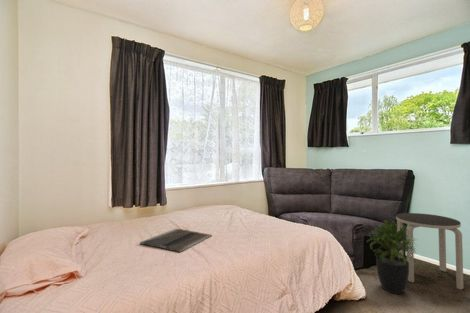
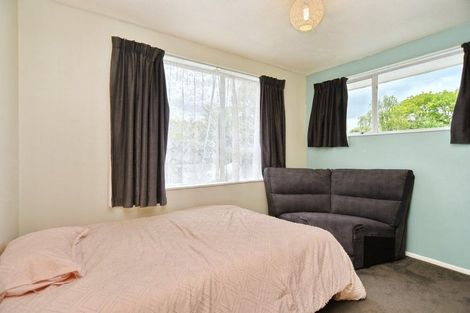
- side table [395,212,464,291]
- laptop [139,227,213,253]
- potted plant [367,219,420,295]
